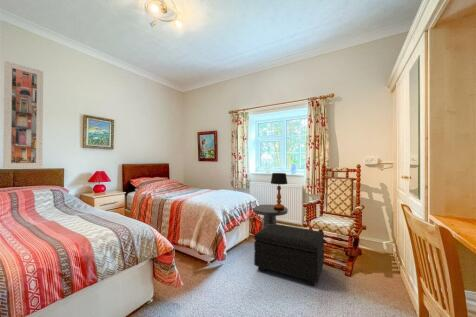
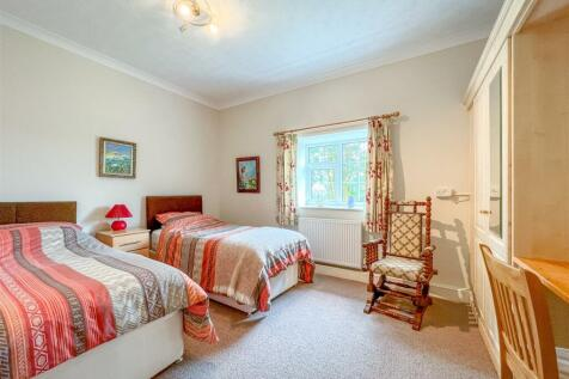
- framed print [2,60,44,169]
- footstool [253,223,325,287]
- table lamp [270,172,288,209]
- side table [251,204,289,229]
